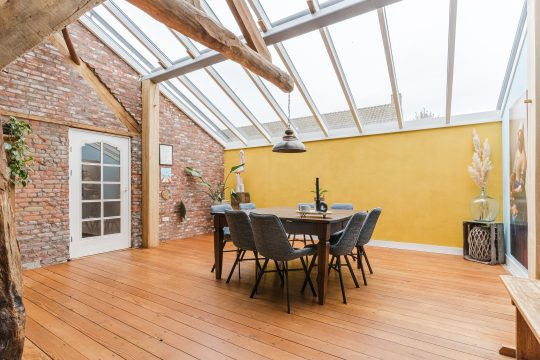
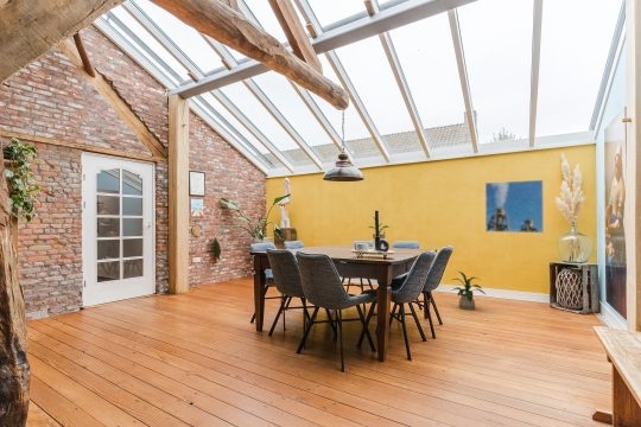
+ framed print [484,179,545,234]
+ house plant [451,270,488,311]
